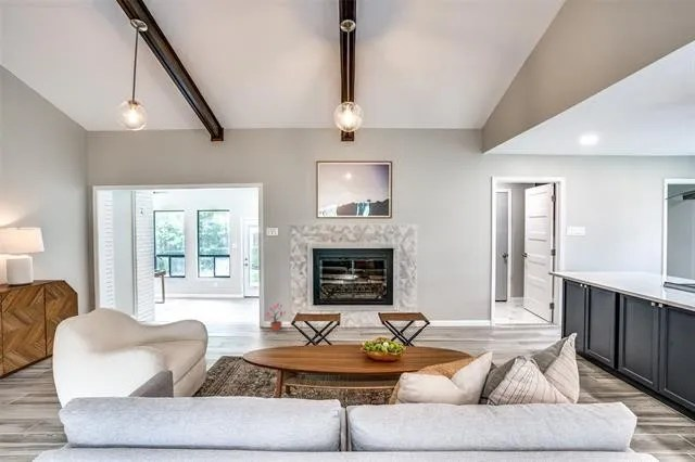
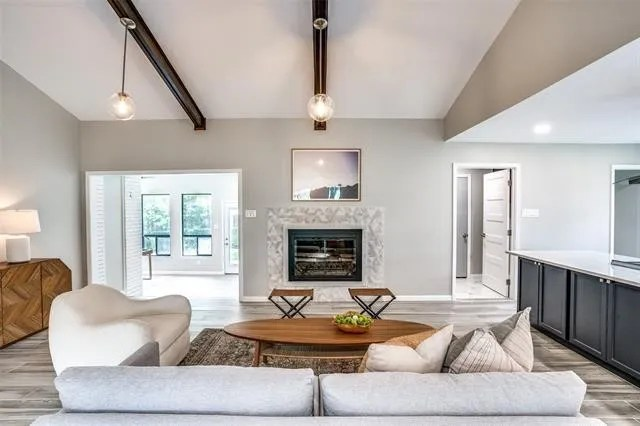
- potted plant [265,301,288,333]
